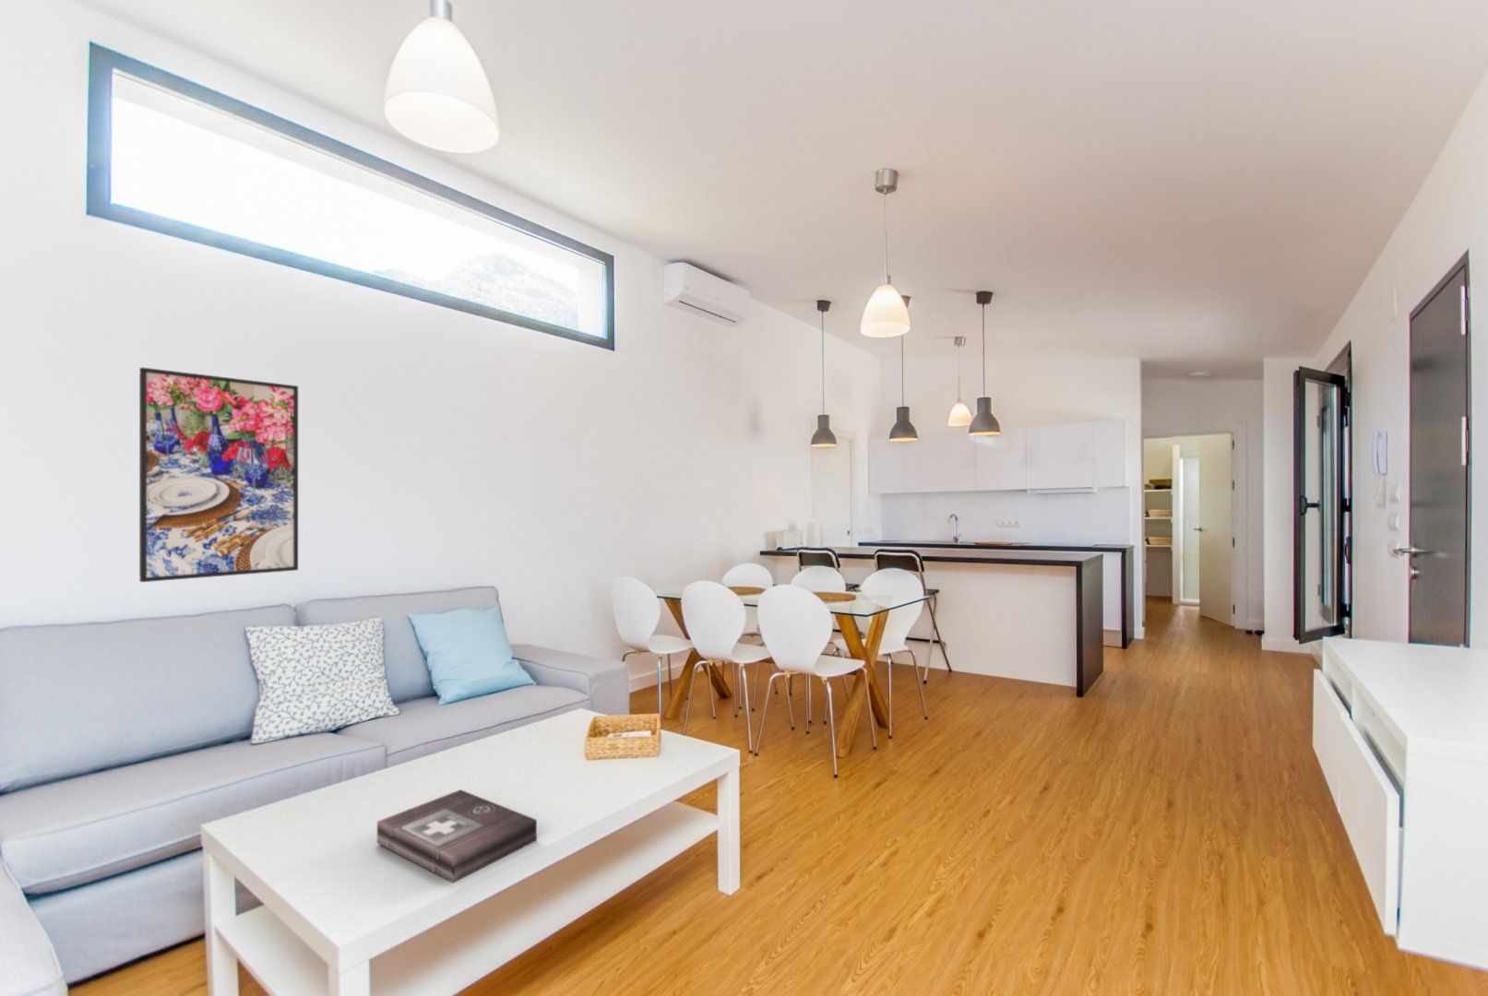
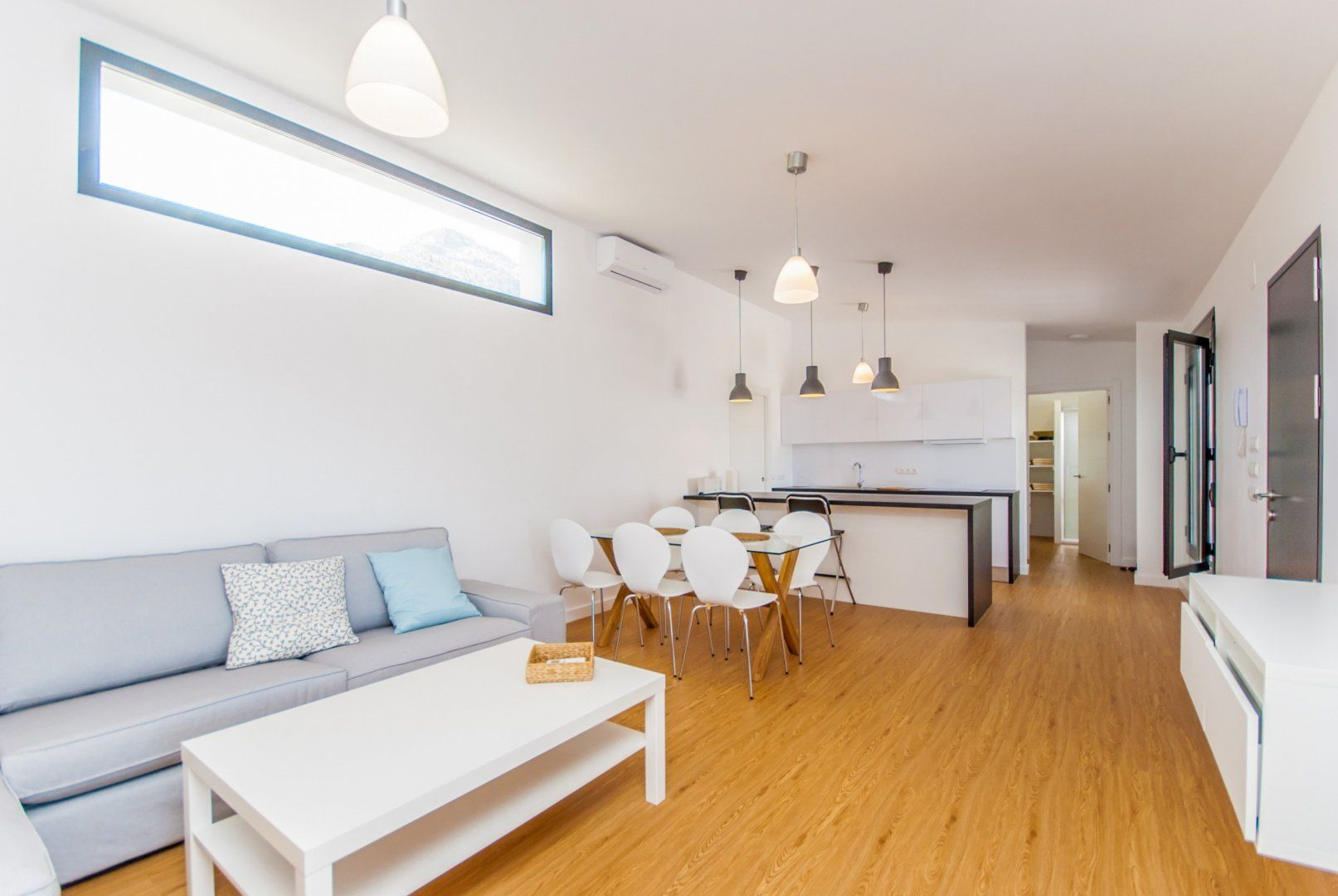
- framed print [138,366,299,582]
- first aid kit [376,788,538,884]
